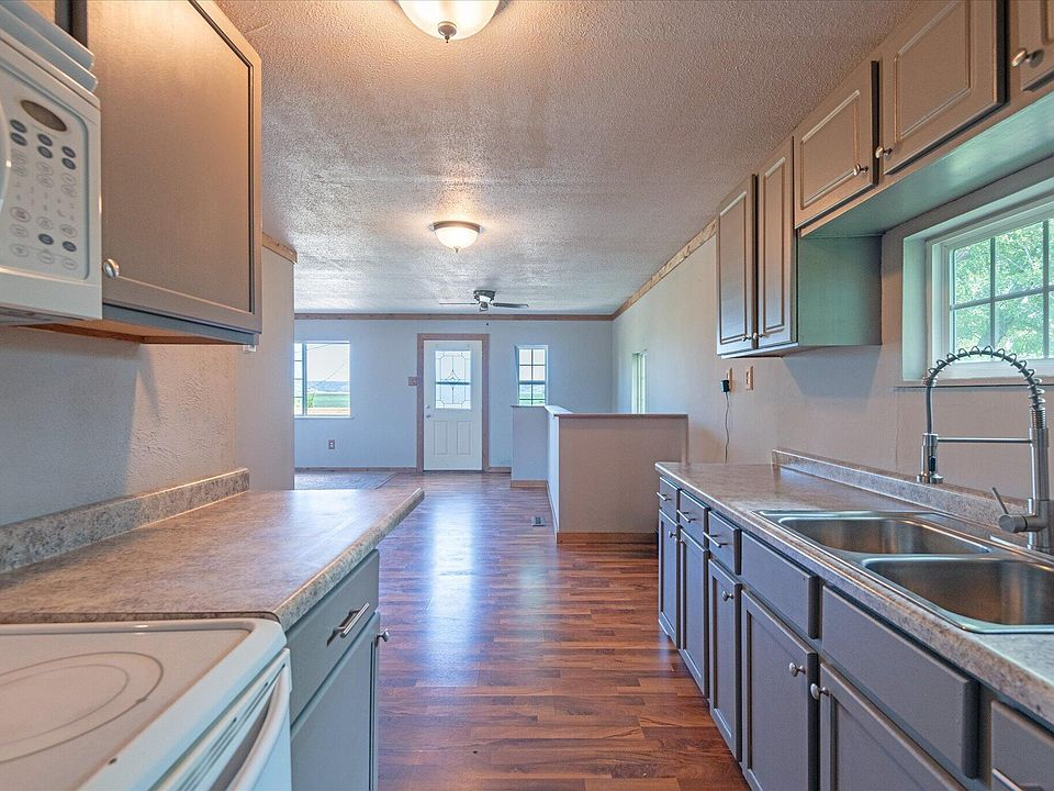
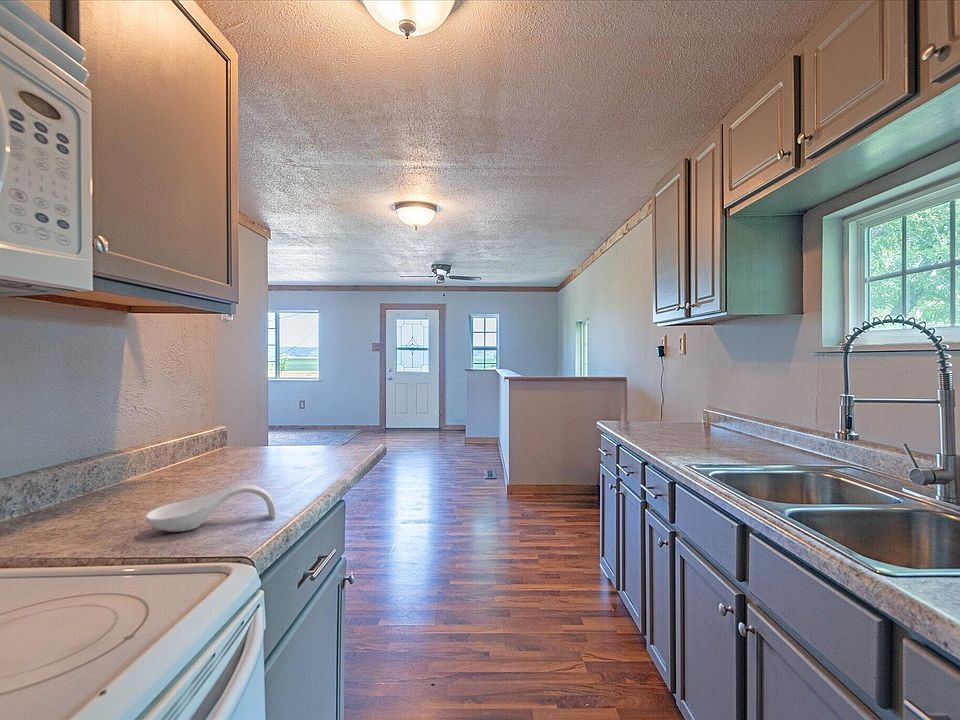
+ spoon rest [144,483,277,533]
